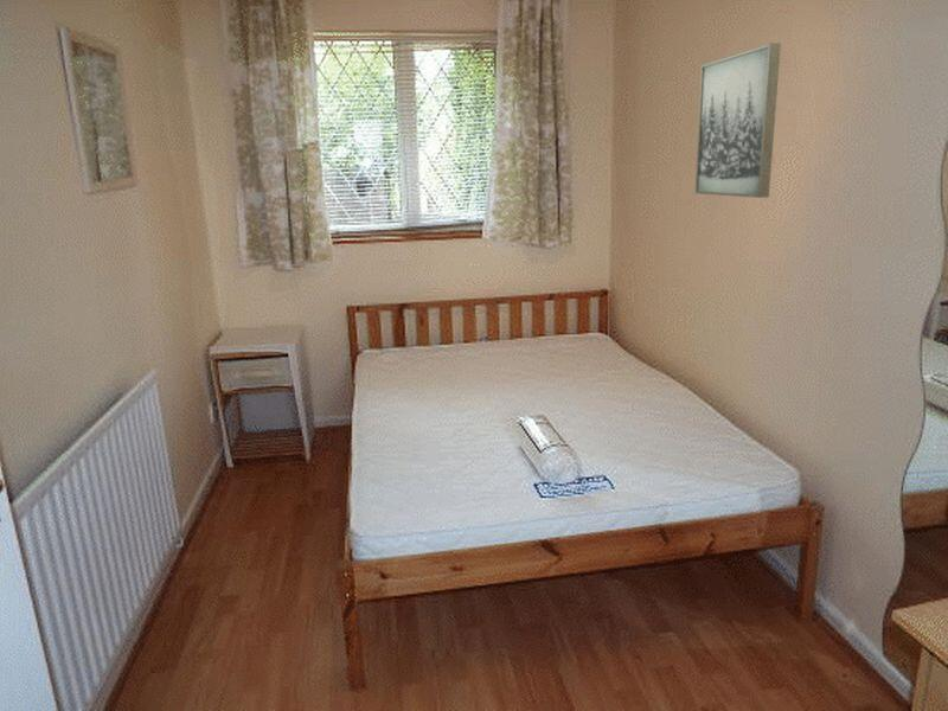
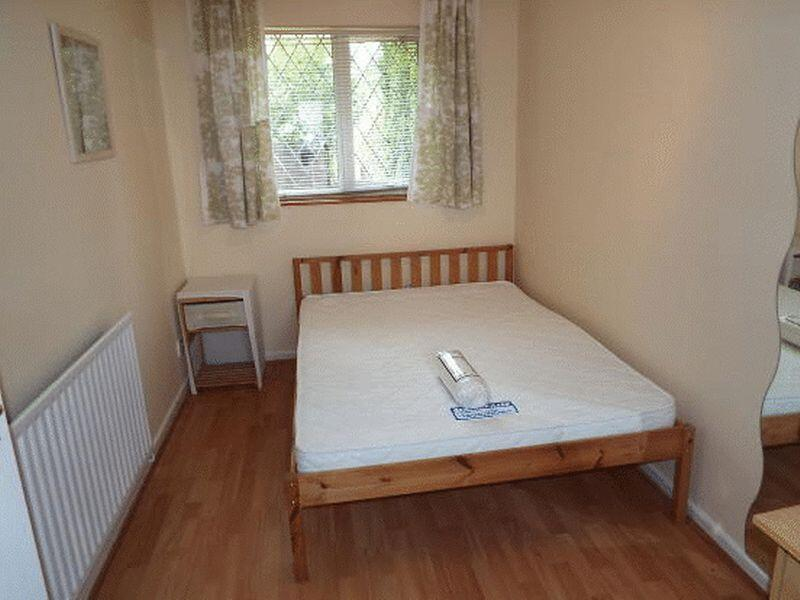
- wall art [694,43,782,199]
